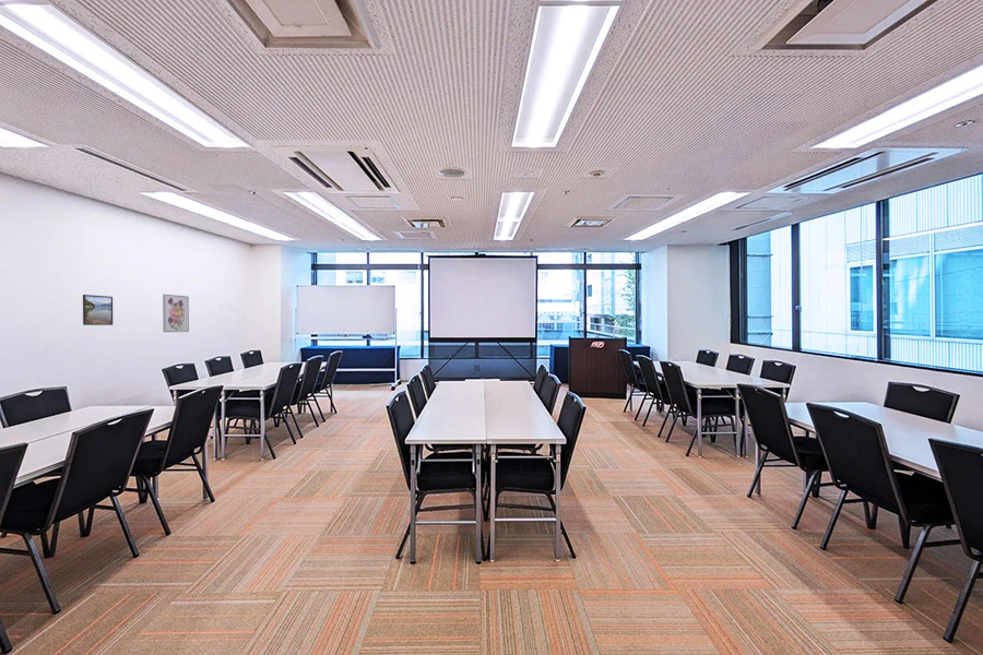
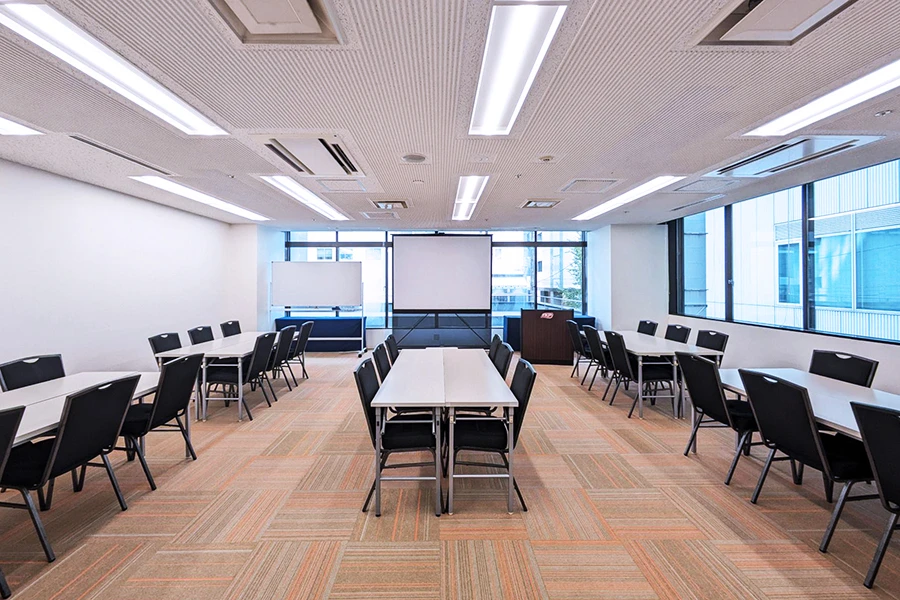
- wall art [162,294,190,333]
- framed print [82,294,114,326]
